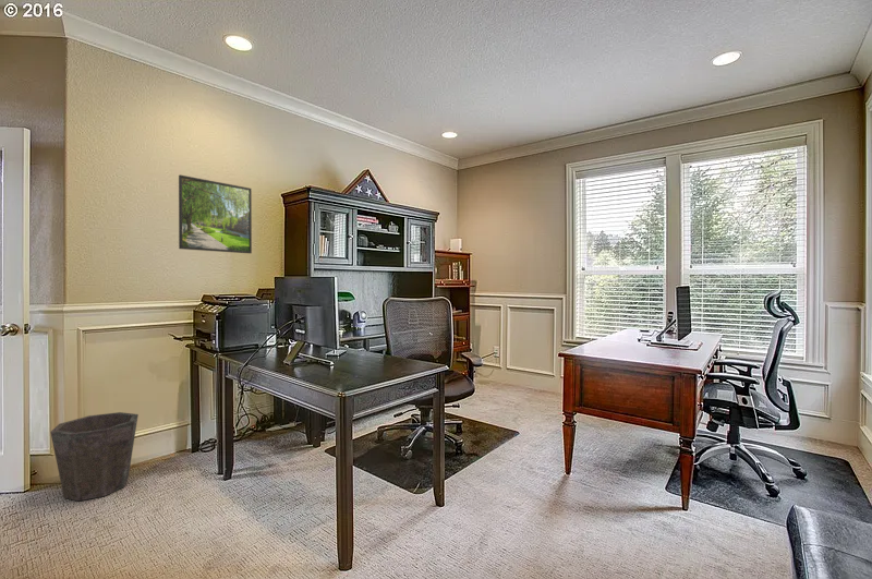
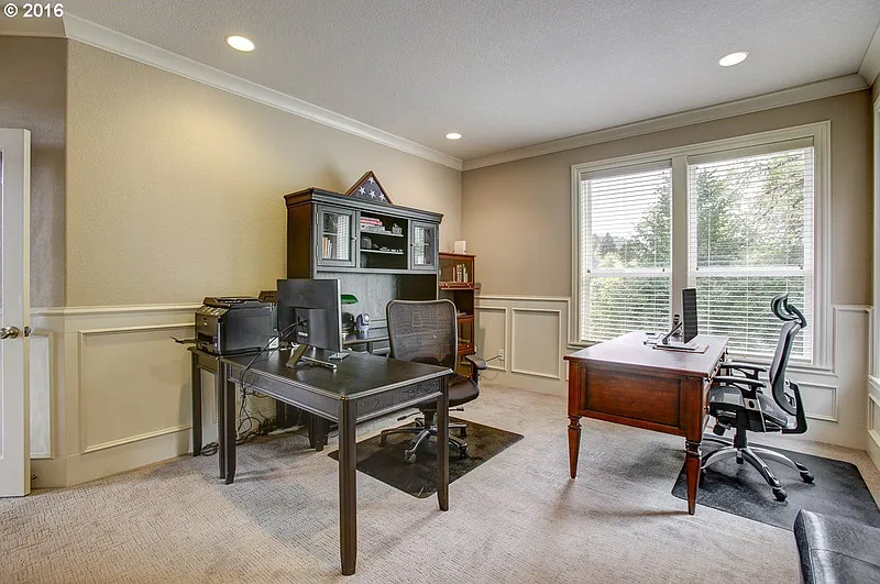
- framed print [178,173,253,254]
- waste bin [49,411,140,502]
